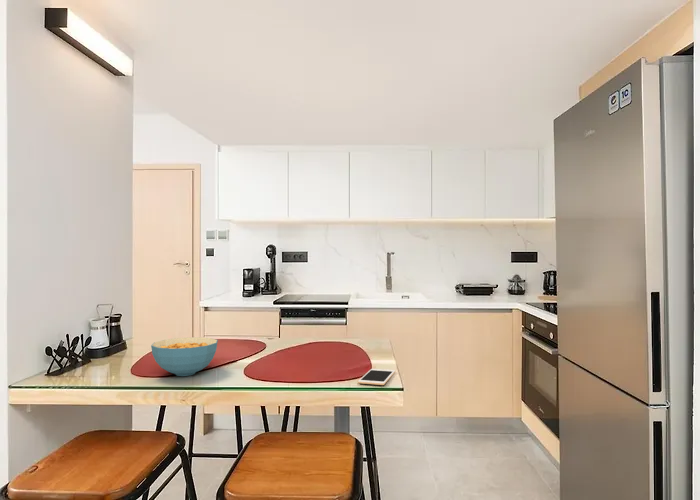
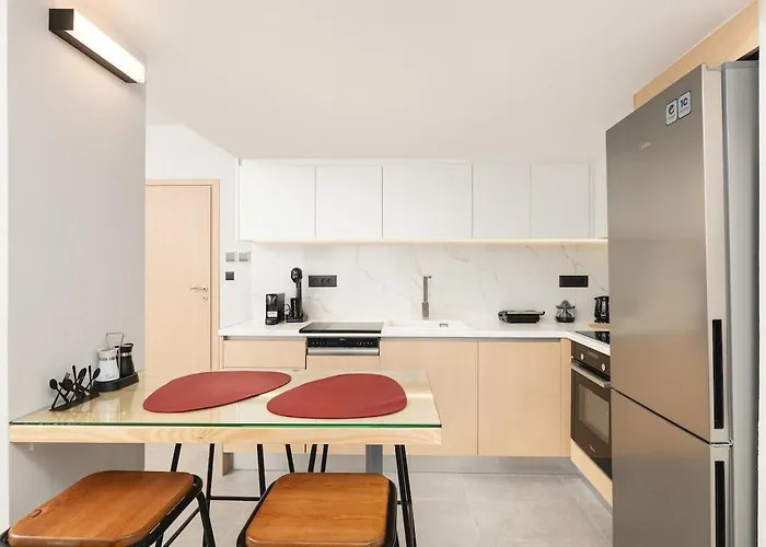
- cell phone [357,368,396,386]
- cereal bowl [150,336,219,377]
